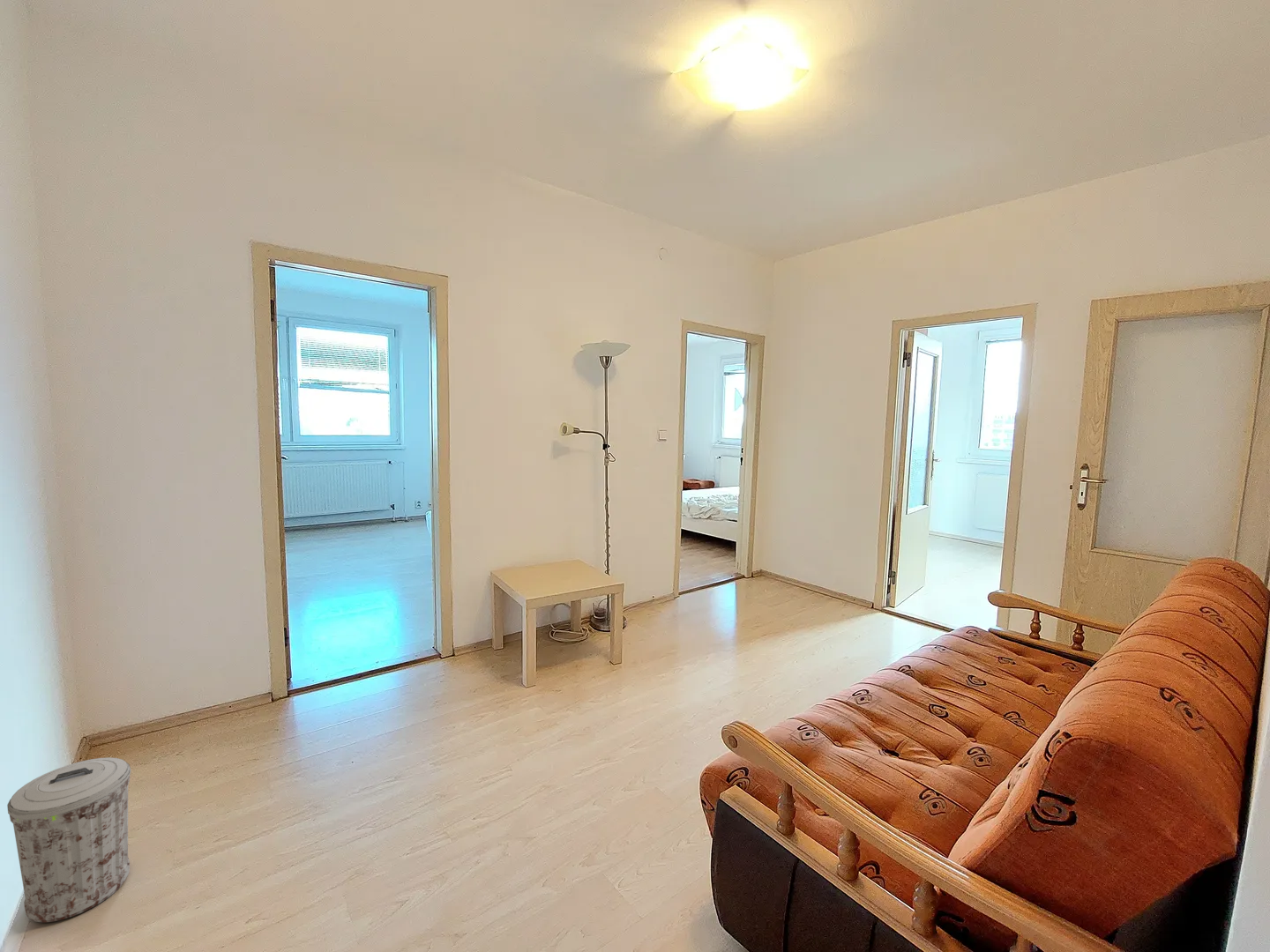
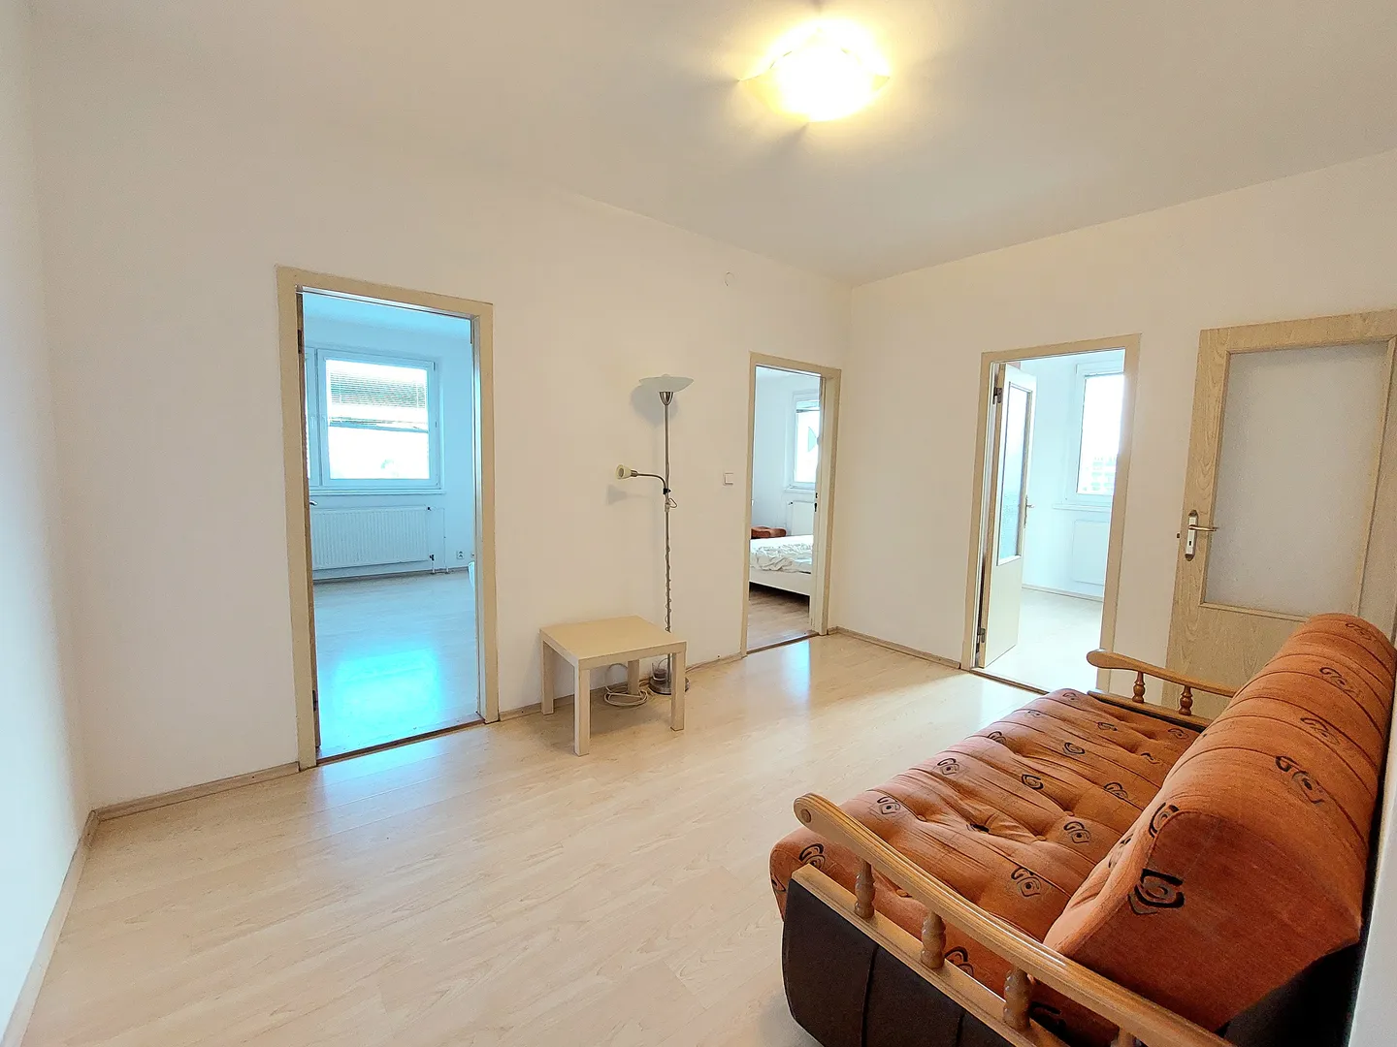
- trash can [6,756,131,923]
